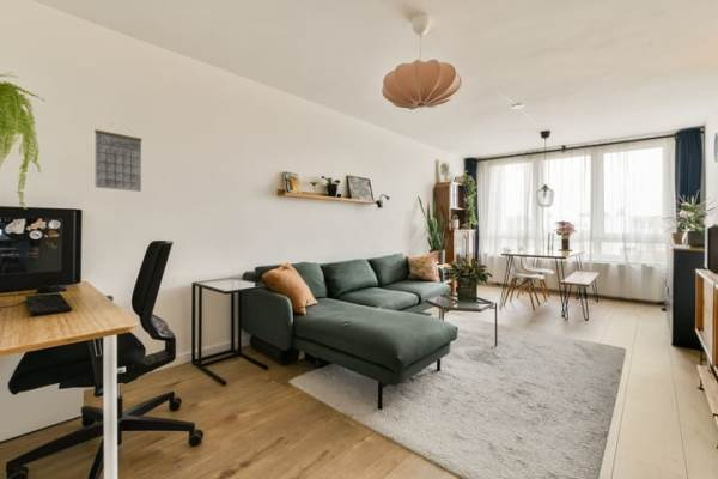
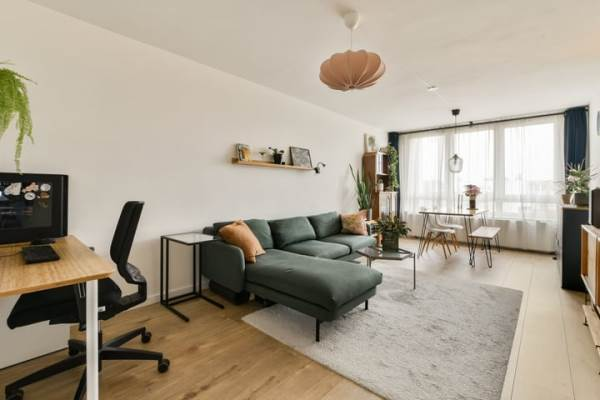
- calendar [93,122,144,193]
